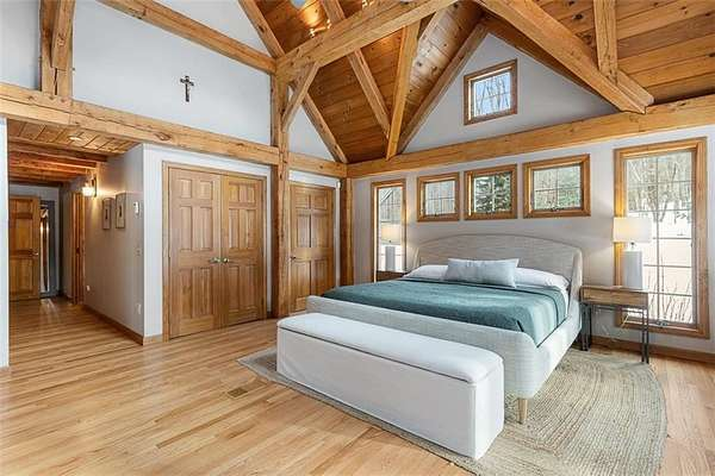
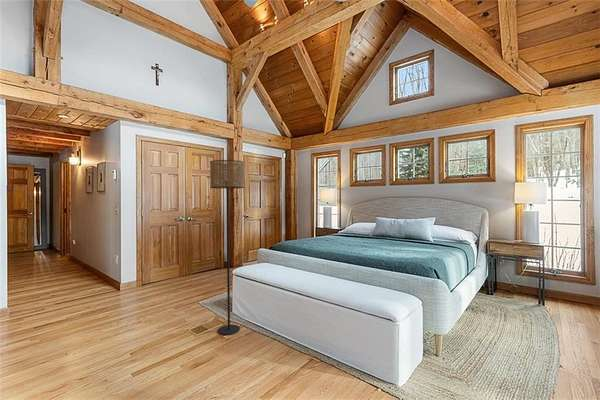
+ floor lamp [209,159,245,336]
